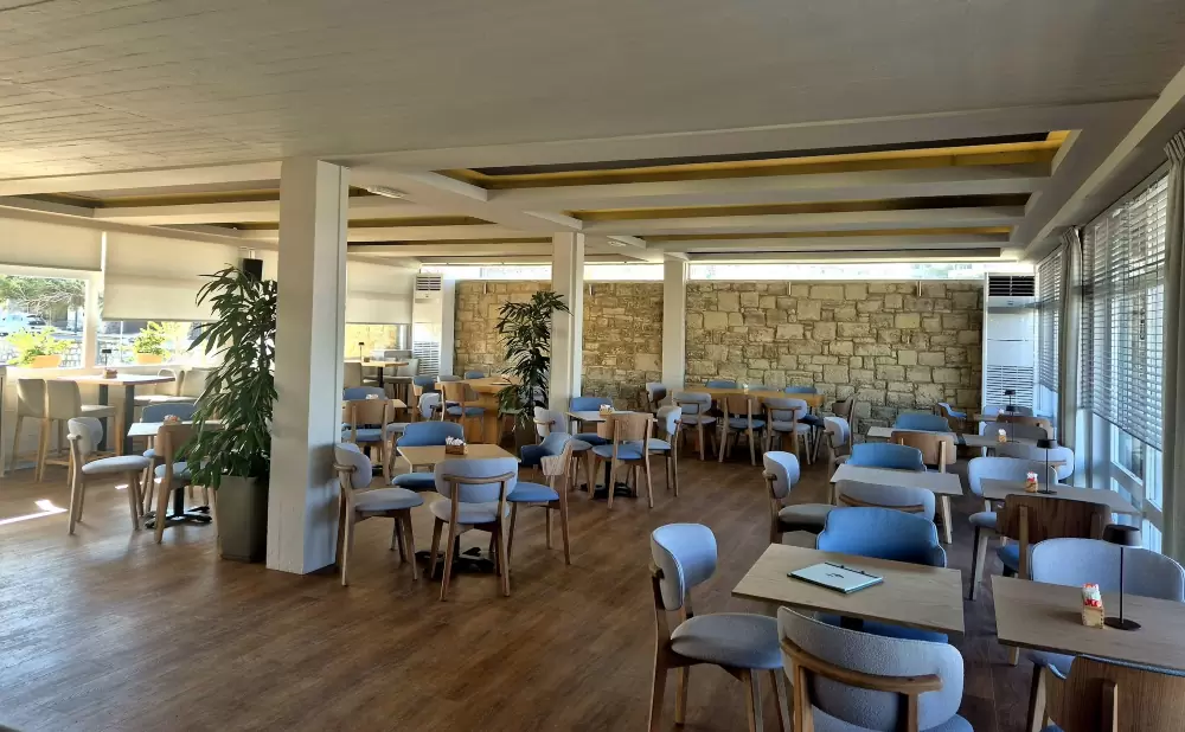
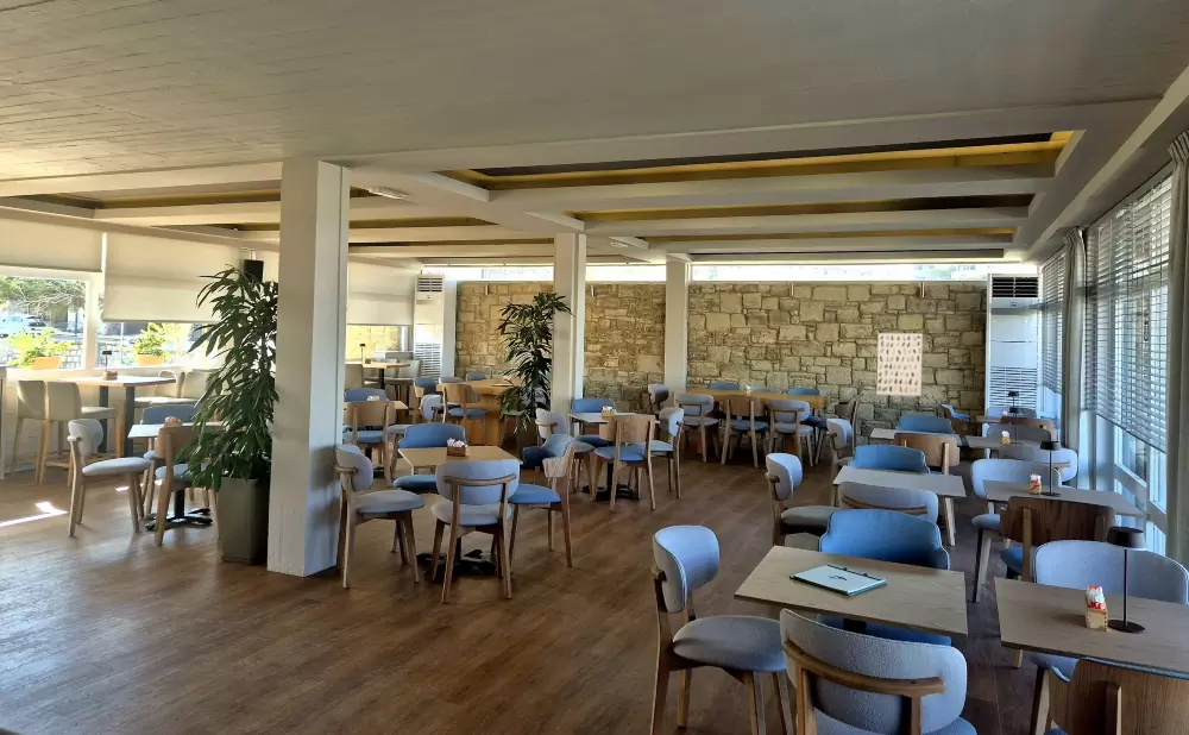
+ wall art [875,332,924,397]
